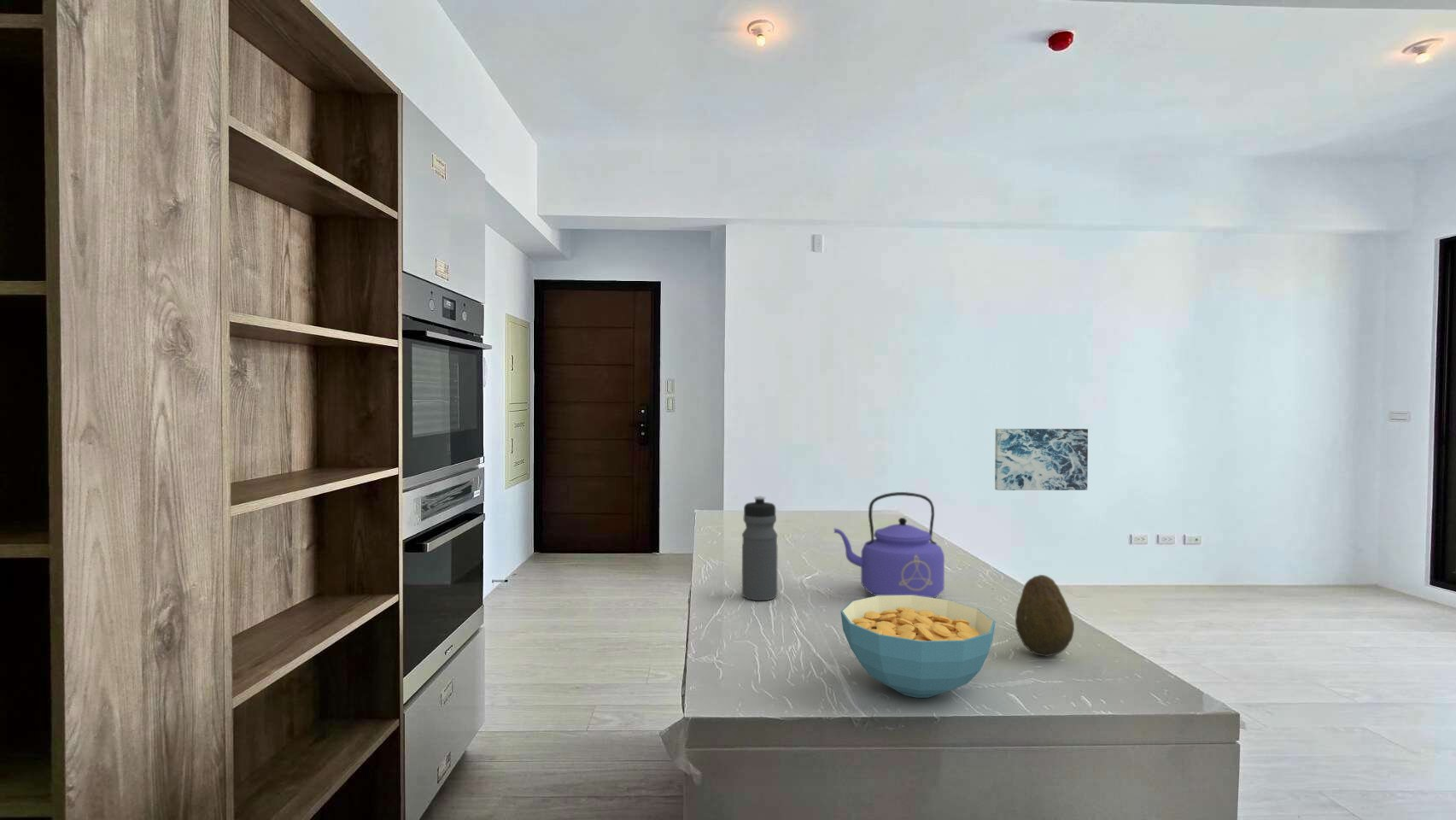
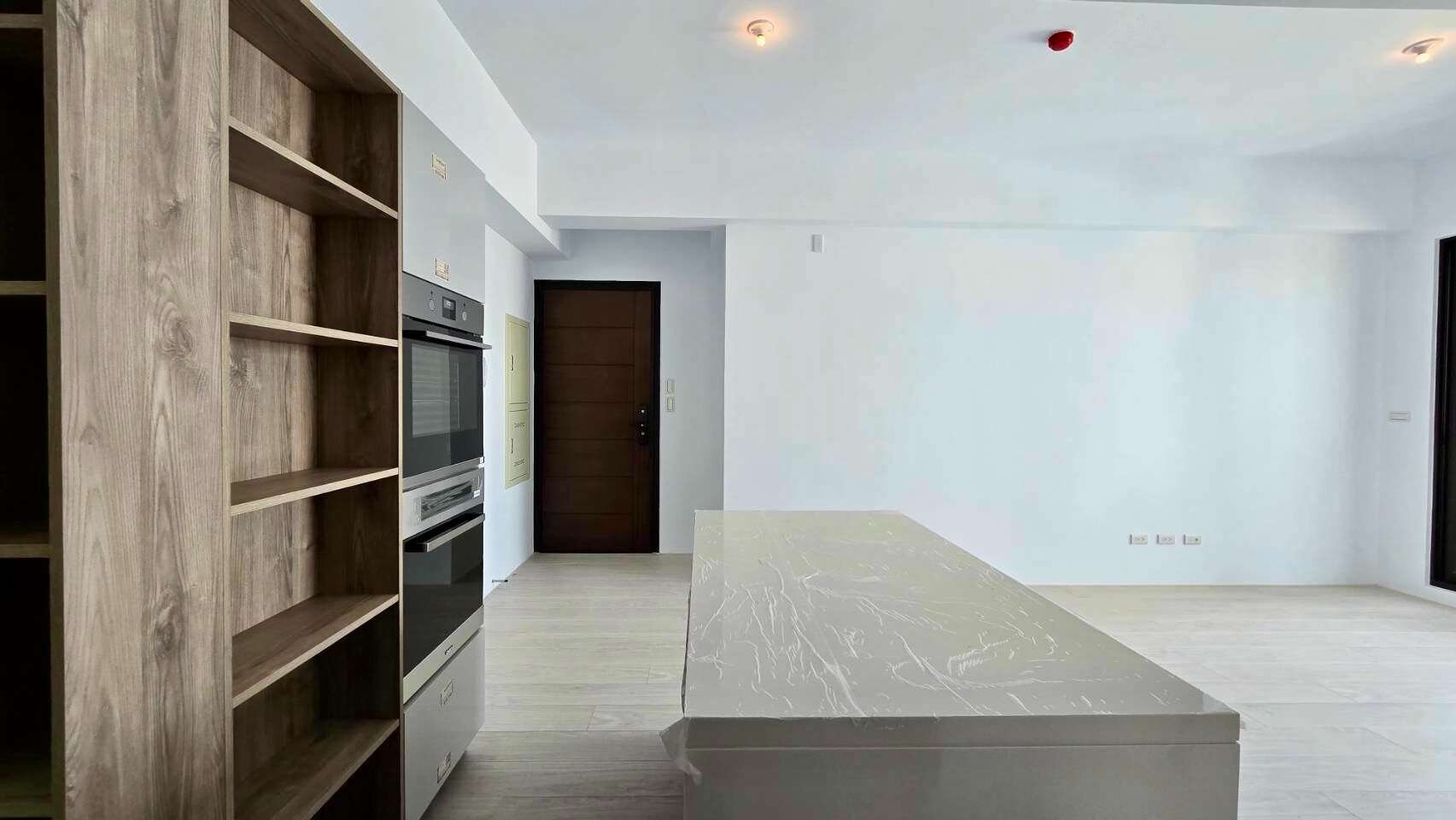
- wall art [994,428,1089,491]
- cereal bowl [839,595,997,699]
- kettle [833,491,945,598]
- fruit [1015,574,1075,657]
- water bottle [741,495,779,601]
